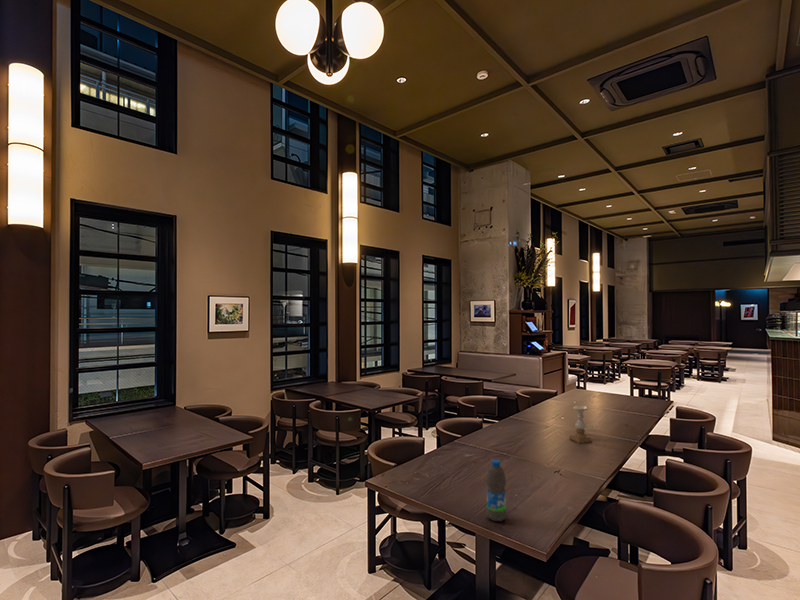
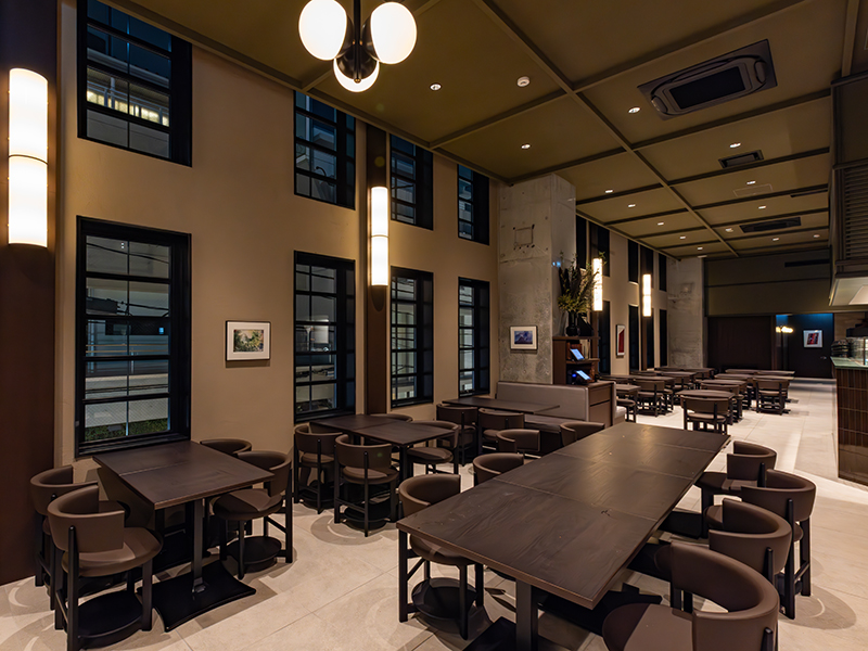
- candle holder [568,405,593,444]
- water bottle [485,459,508,523]
